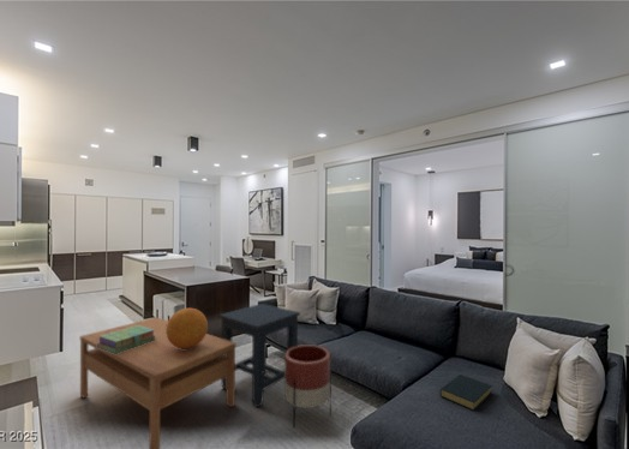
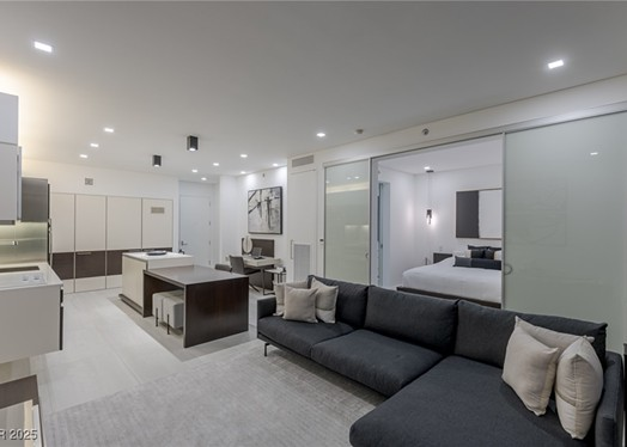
- planter [283,343,333,429]
- stack of books [97,325,156,354]
- hardback book [439,373,493,412]
- side table [218,303,301,408]
- coffee table [79,316,236,449]
- decorative sphere [166,307,209,349]
